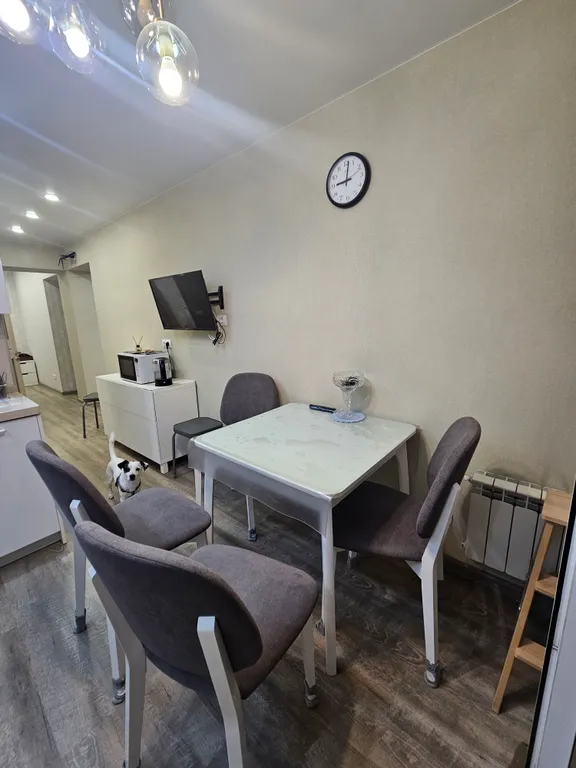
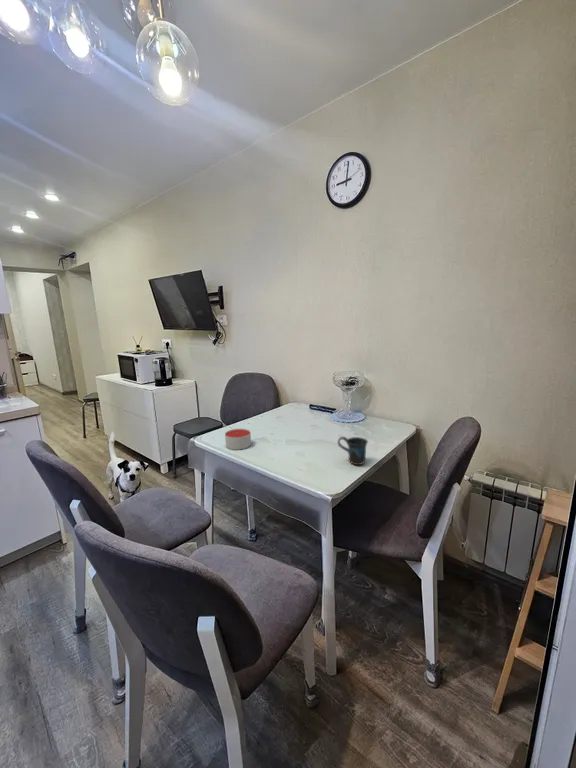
+ candle [224,428,252,451]
+ mug [337,436,369,466]
